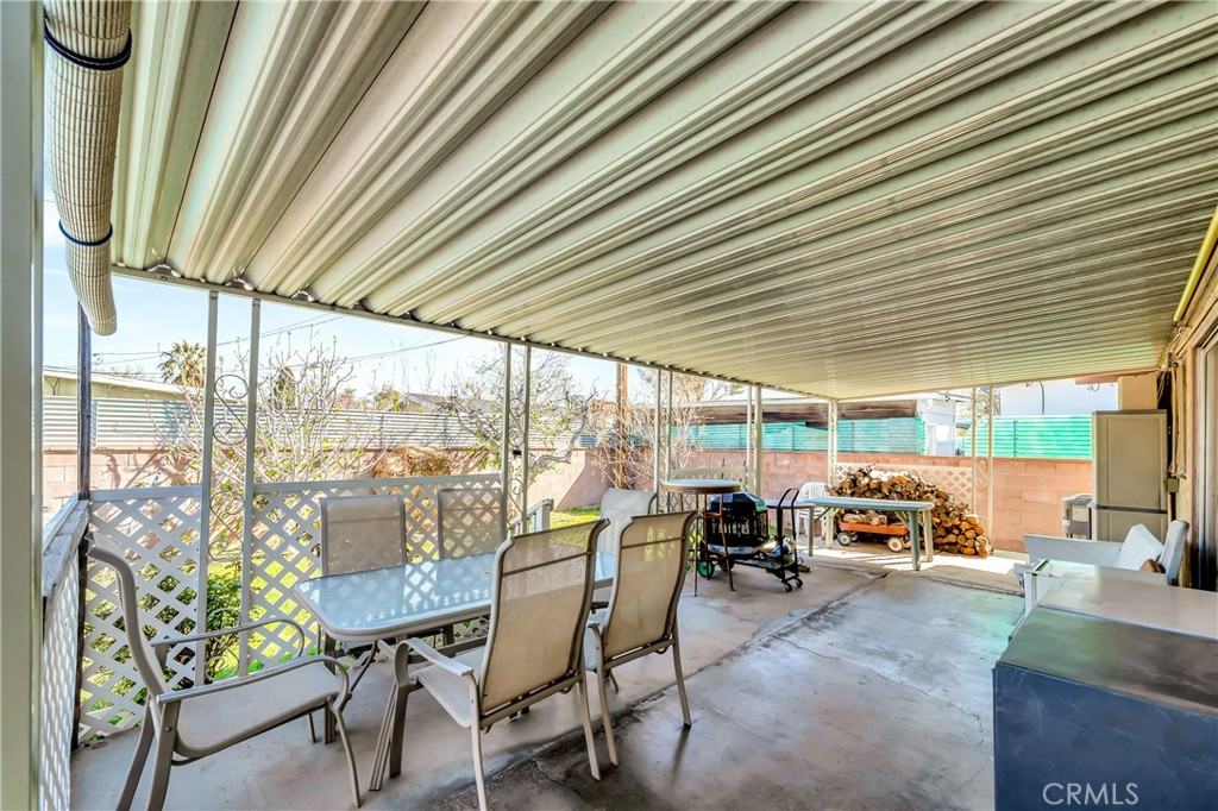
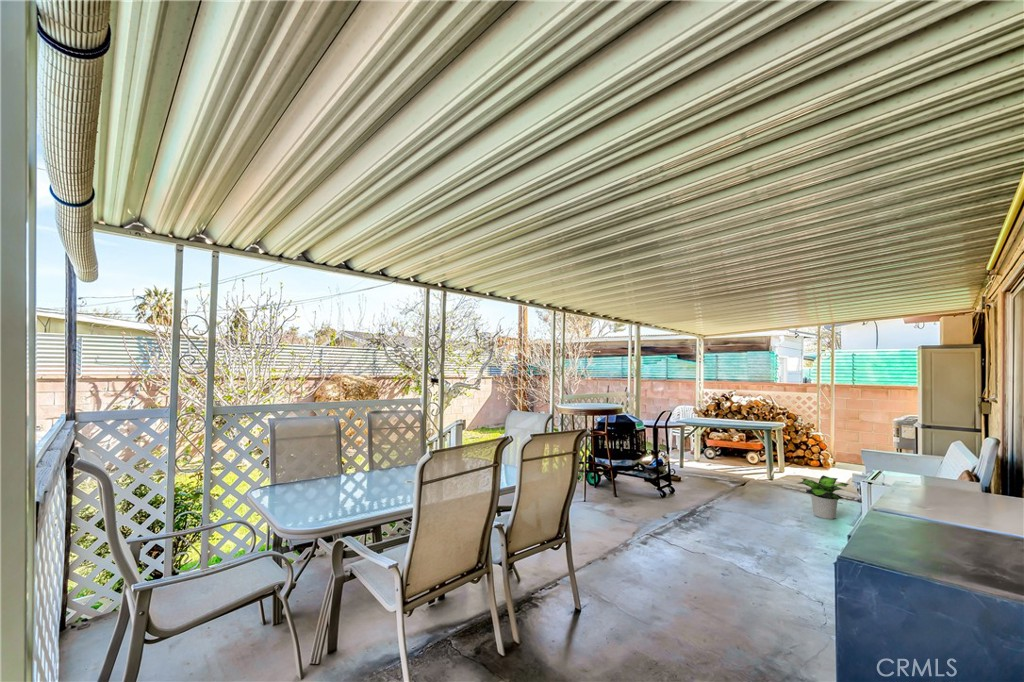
+ potted plant [796,474,850,520]
